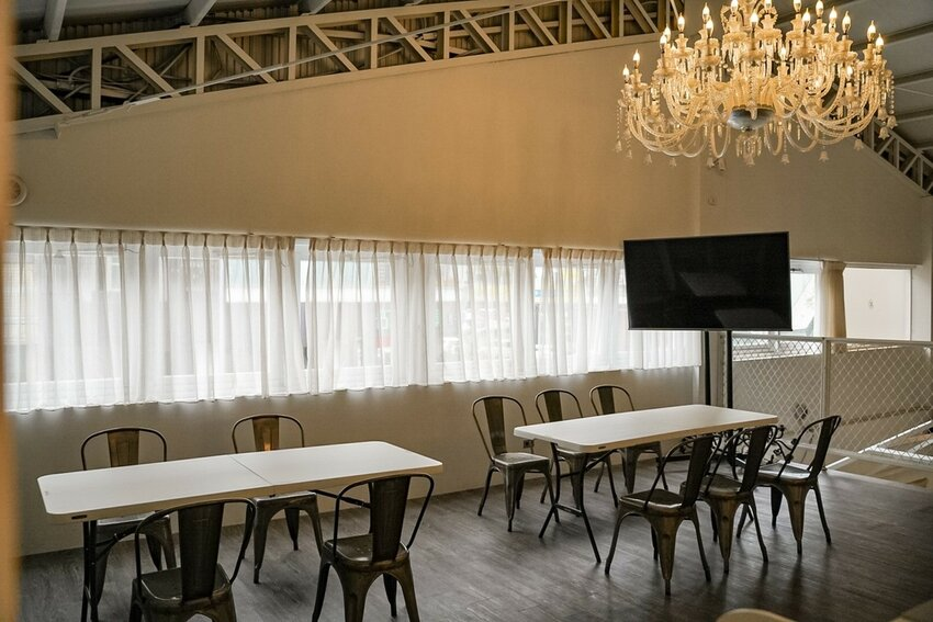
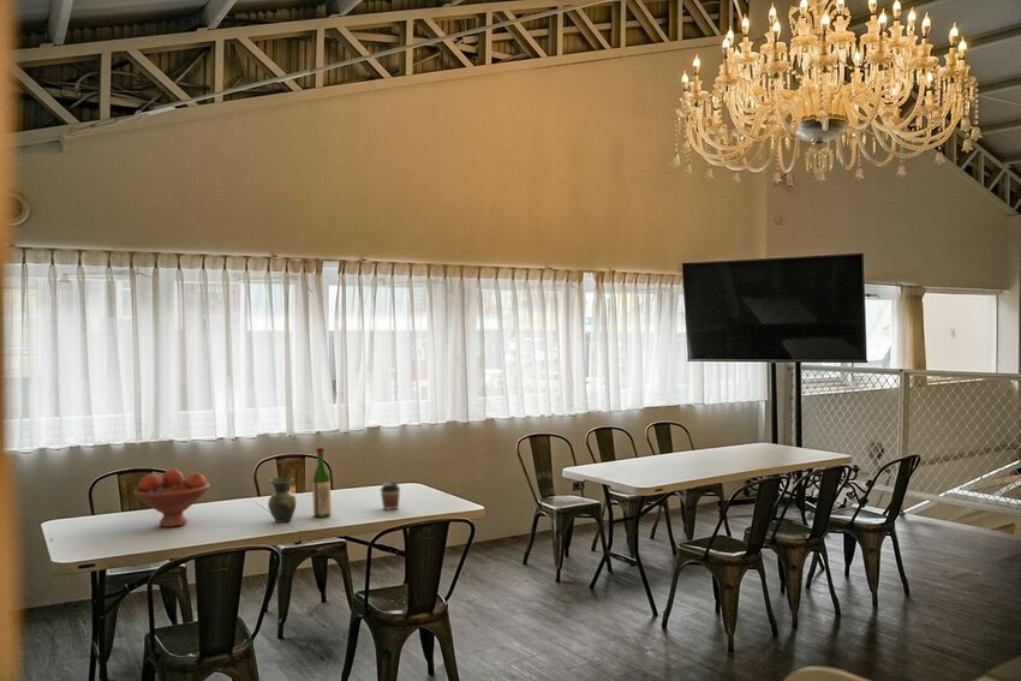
+ fruit bowl [132,468,210,528]
+ wine bottle [311,447,333,519]
+ coffee cup [380,480,401,510]
+ vase [267,476,297,524]
